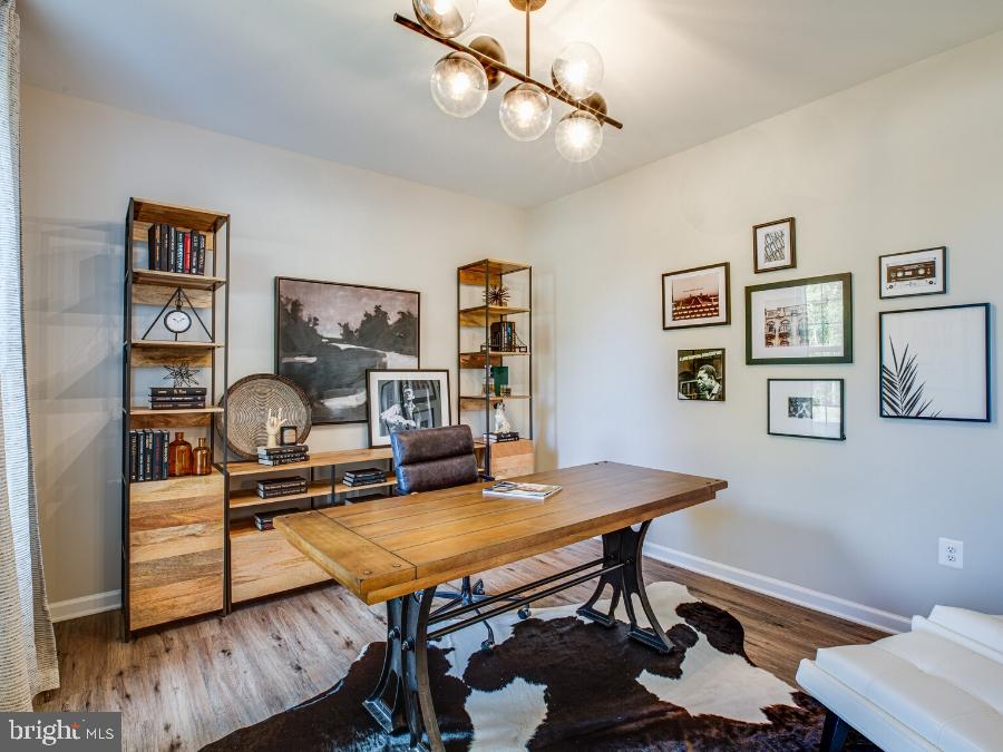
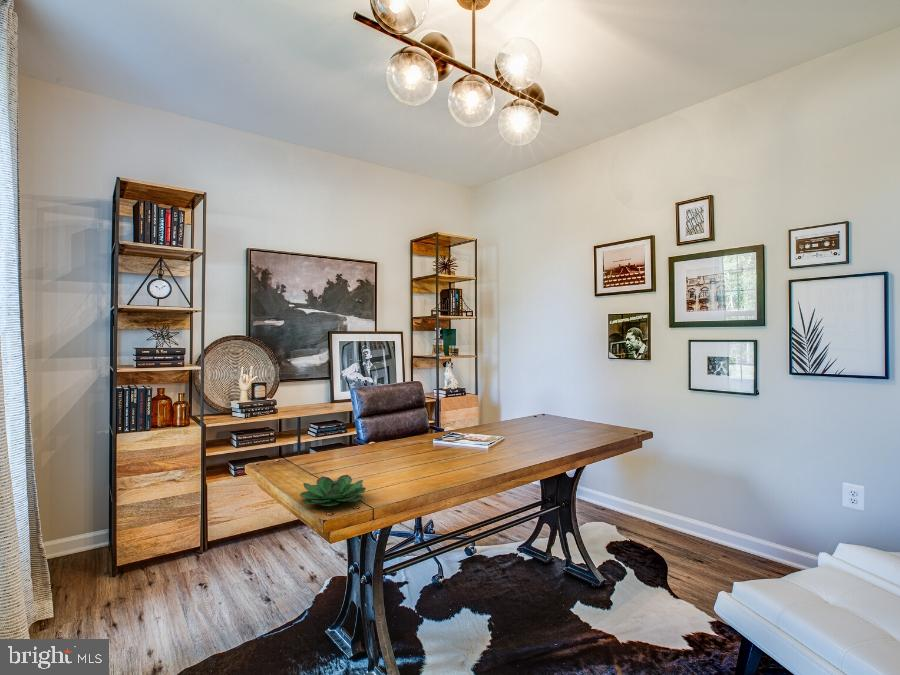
+ succulent plant [299,474,367,507]
